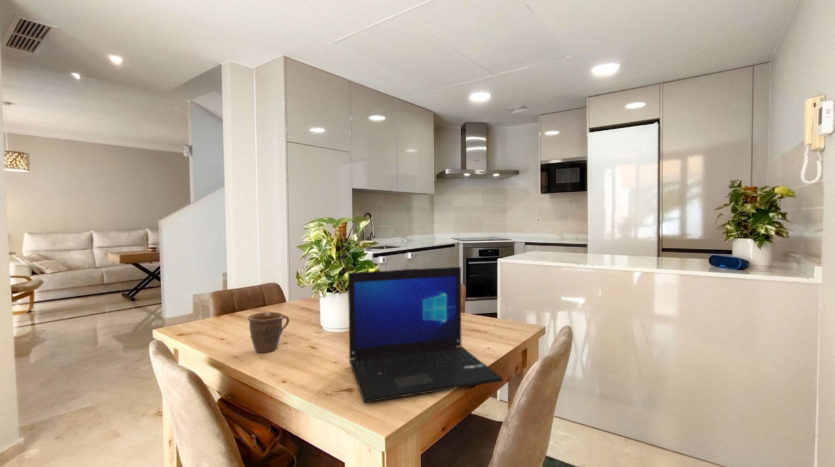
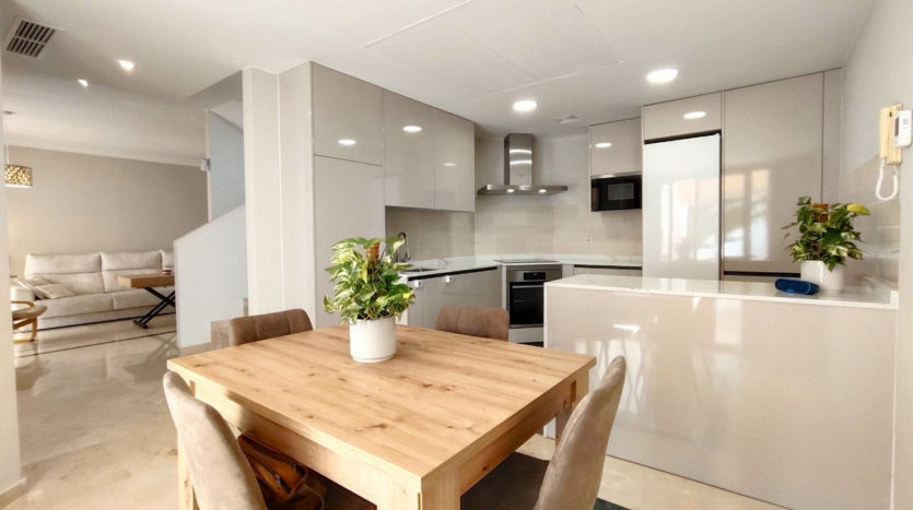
- laptop [347,266,504,403]
- mug [246,311,290,353]
